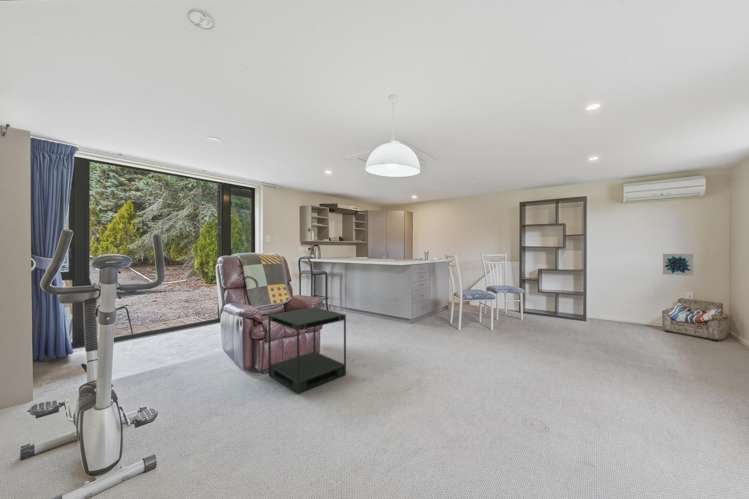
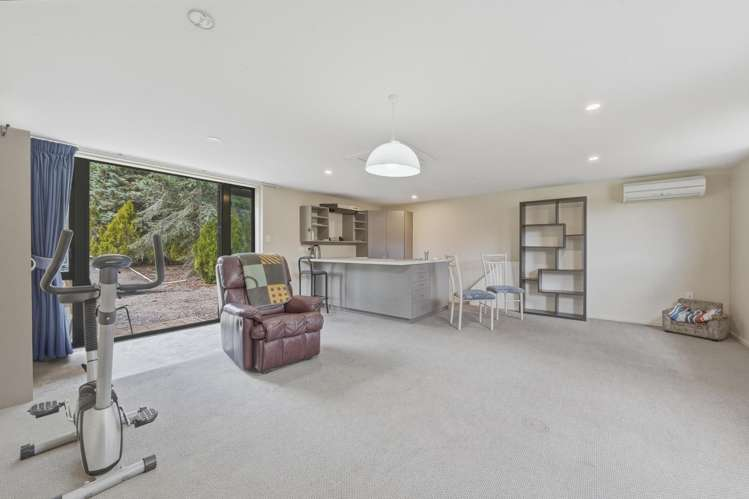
- wall art [662,253,694,277]
- side table [267,306,347,395]
